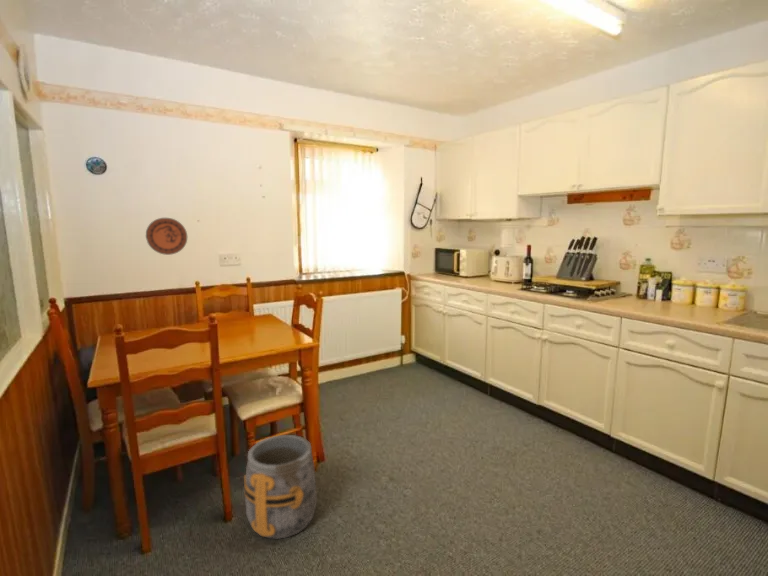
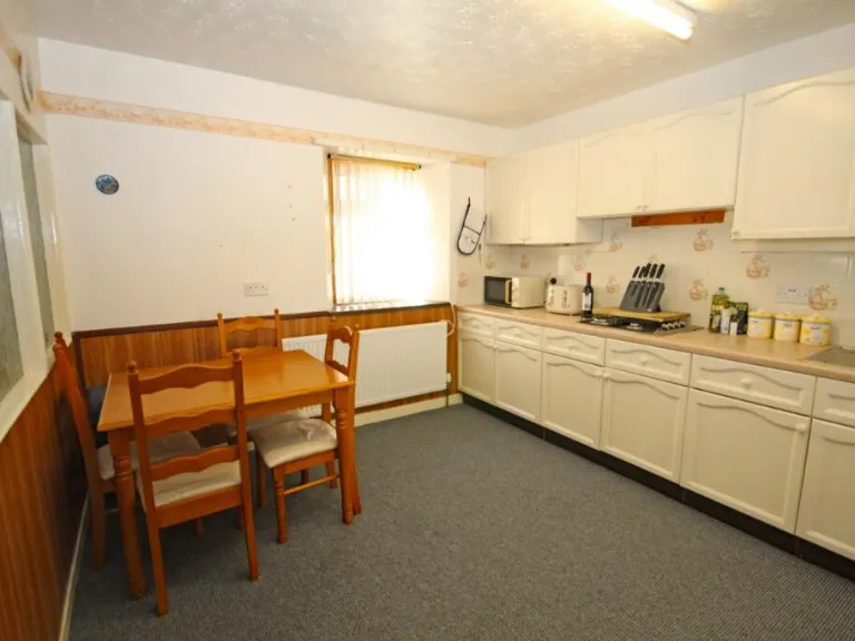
- bucket [243,434,318,540]
- decorative plate [145,217,188,256]
